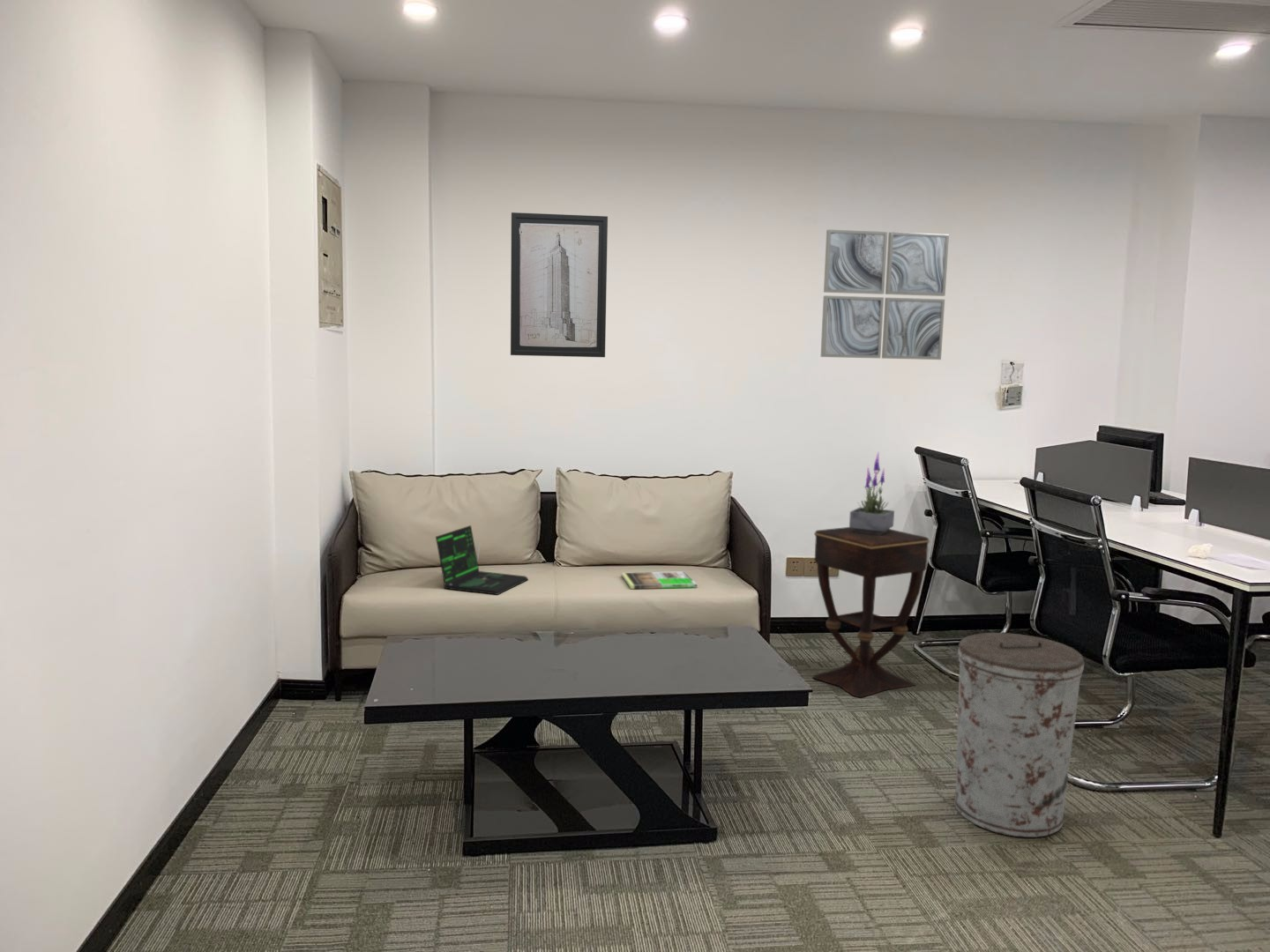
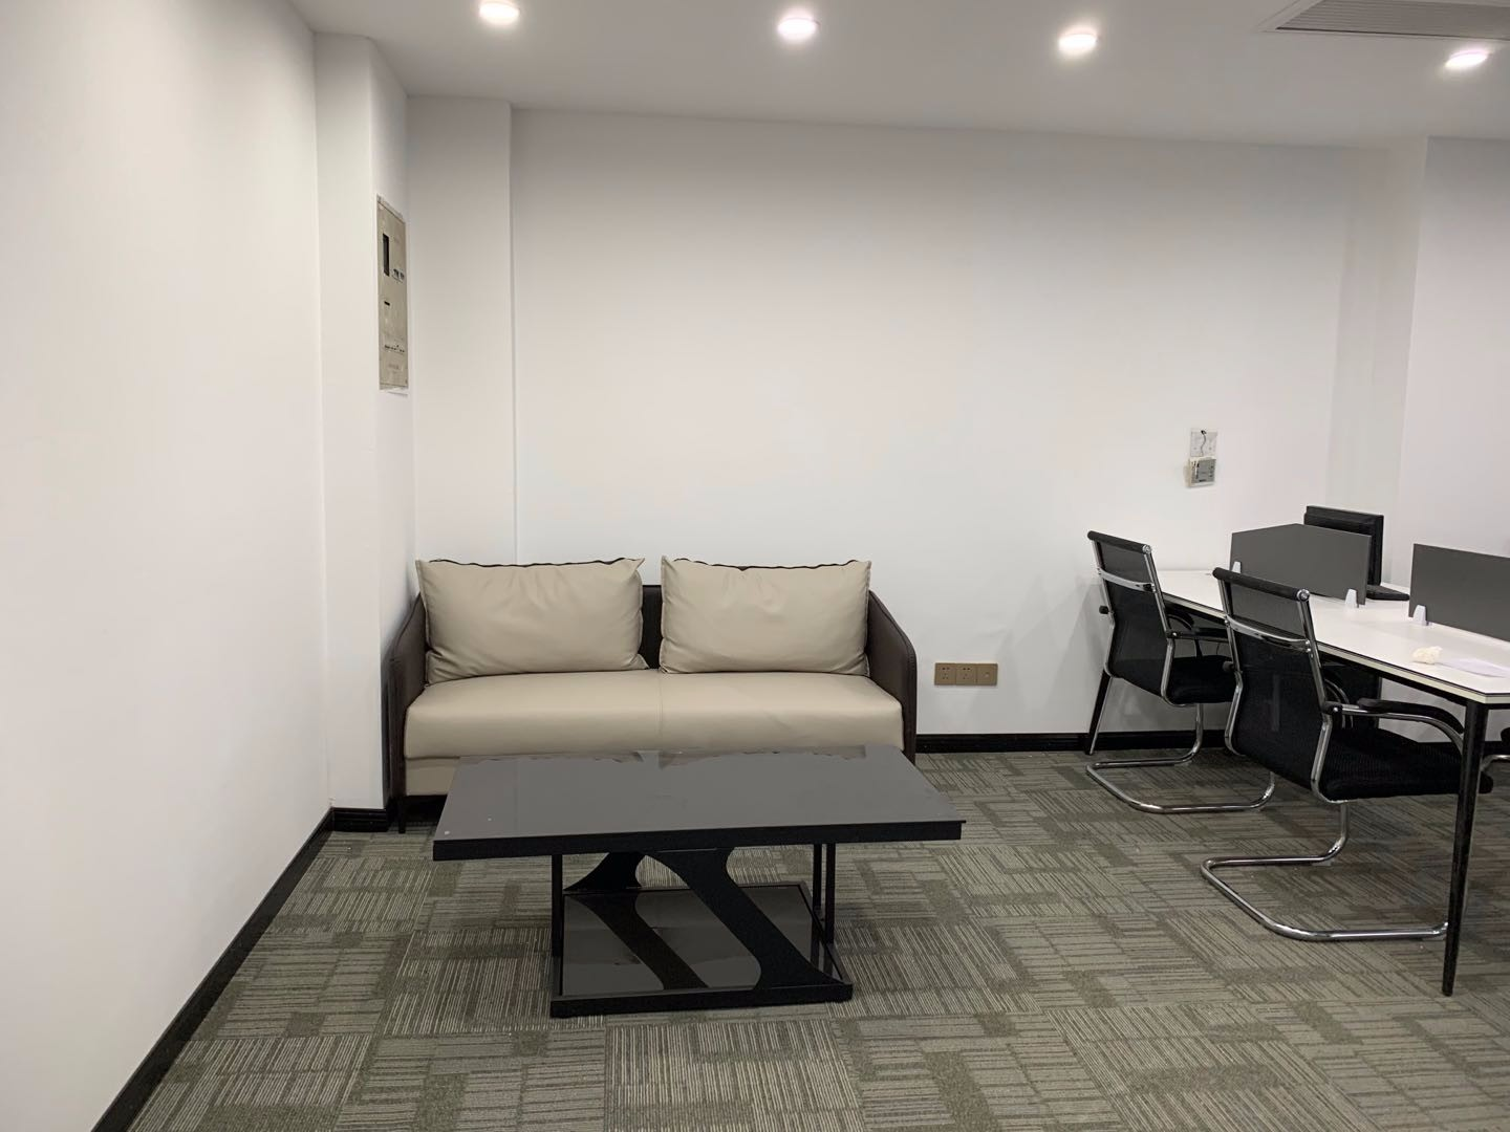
- potted plant [848,451,895,535]
- wall art [510,212,609,358]
- wall art [819,228,950,361]
- laptop [435,524,529,596]
- side table [812,526,930,698]
- trash can [953,632,1085,838]
- magazine [620,570,698,590]
